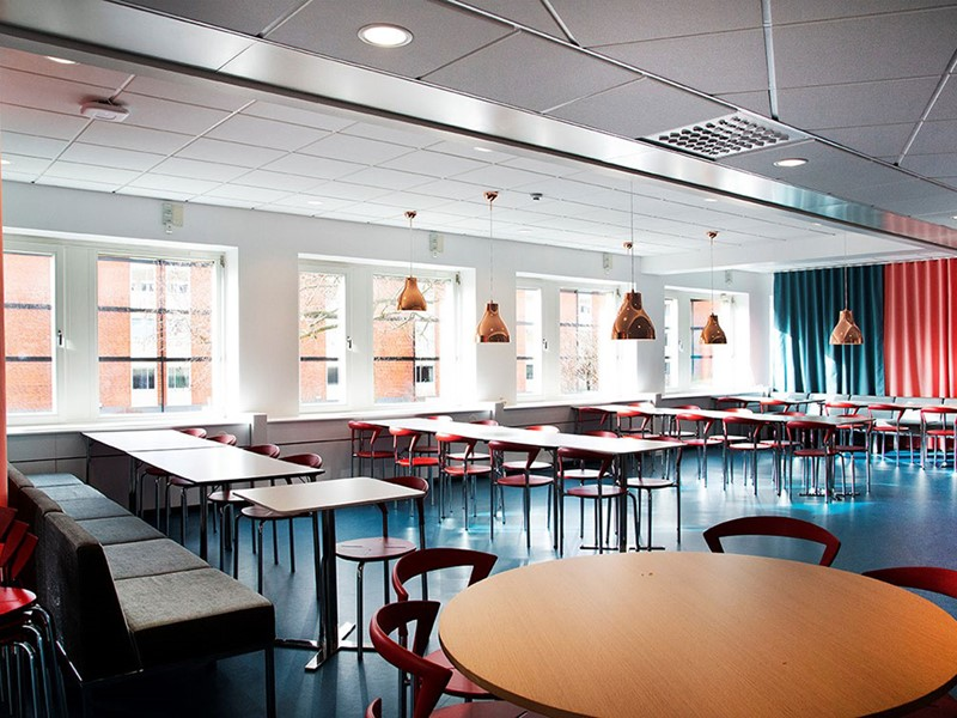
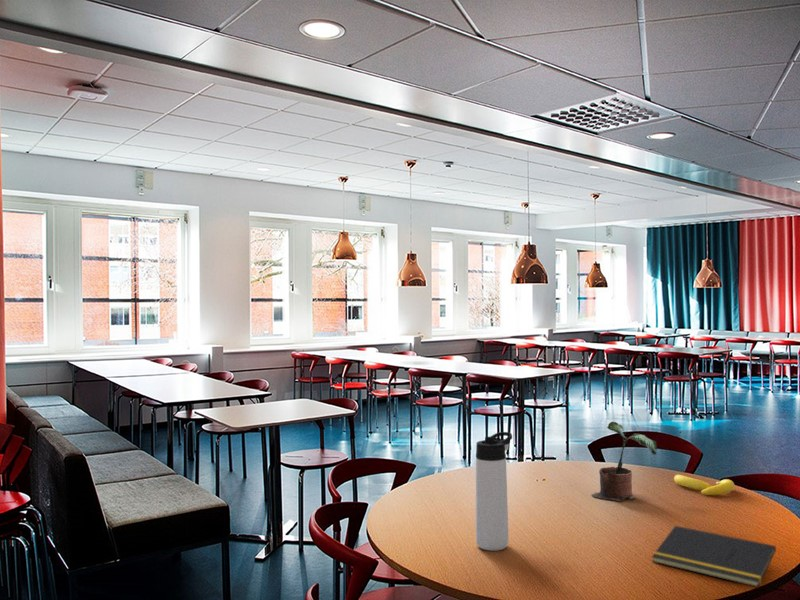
+ banana [673,474,735,496]
+ notepad [651,525,777,588]
+ thermos bottle [475,431,513,552]
+ potted plant [591,421,658,502]
